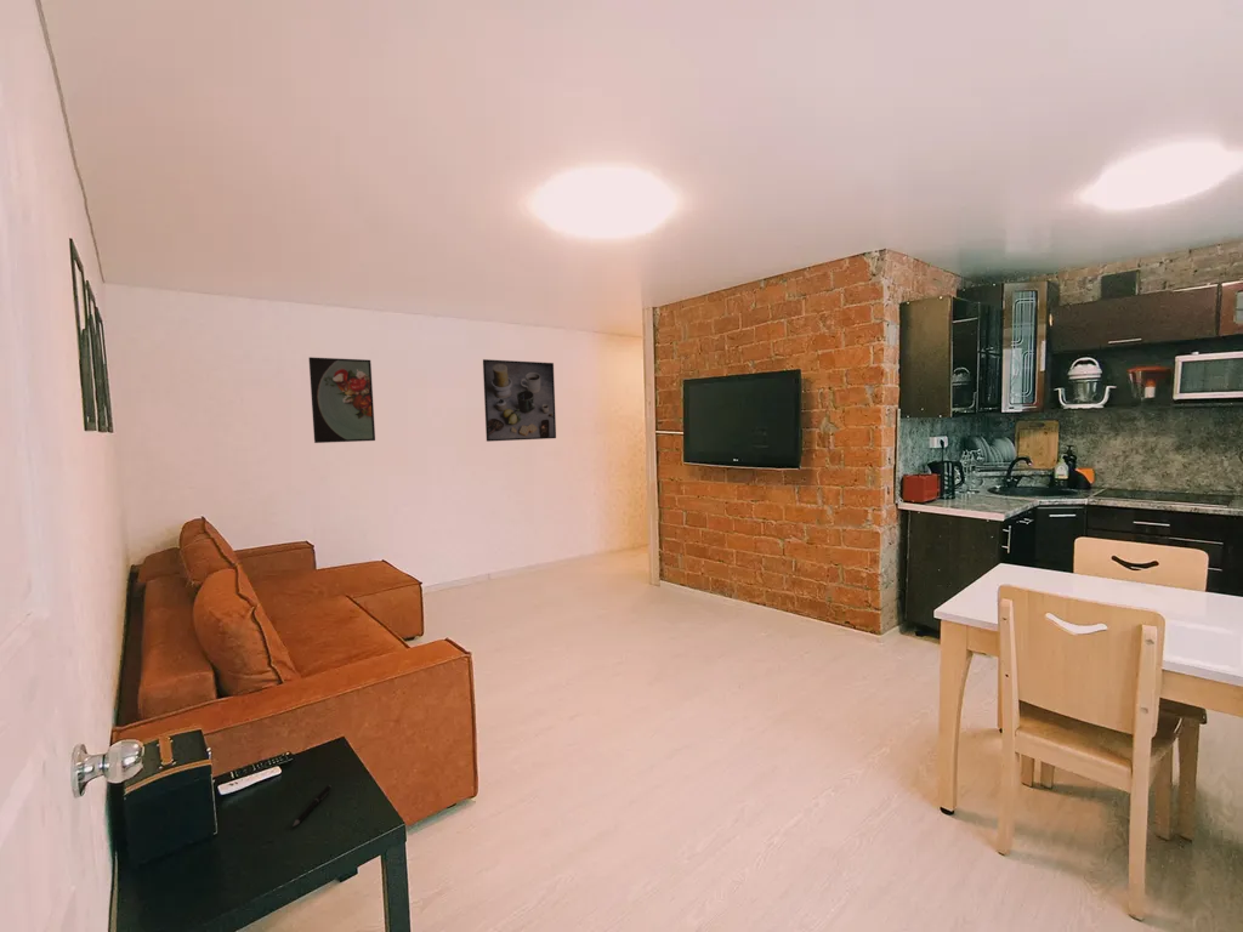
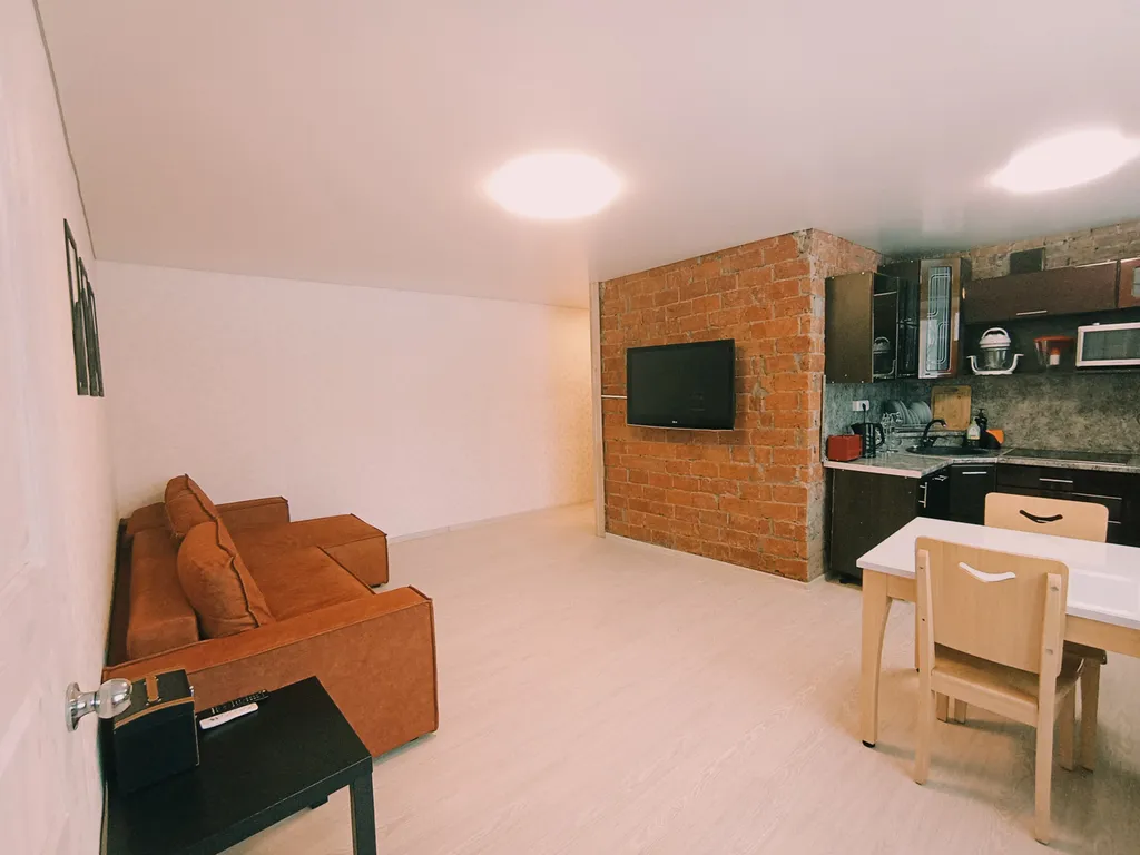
- pen [293,784,331,828]
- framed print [308,357,376,444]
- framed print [482,358,557,443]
